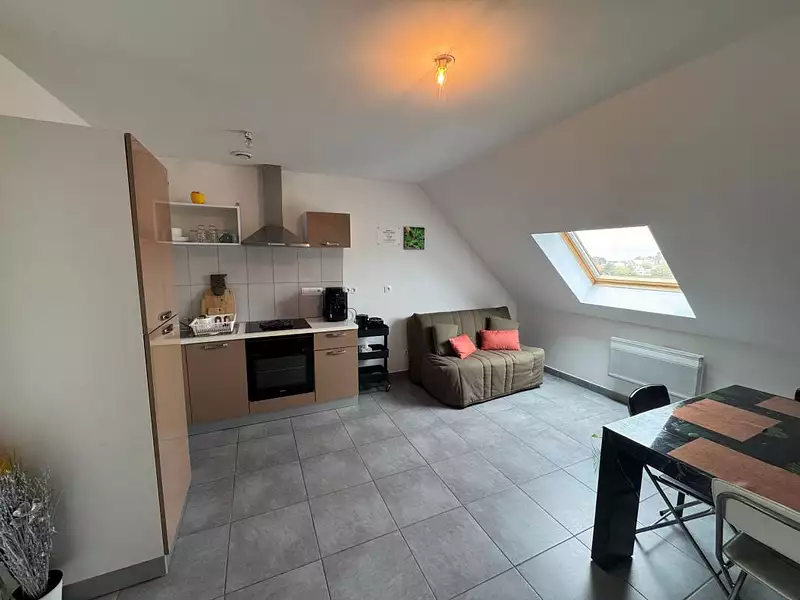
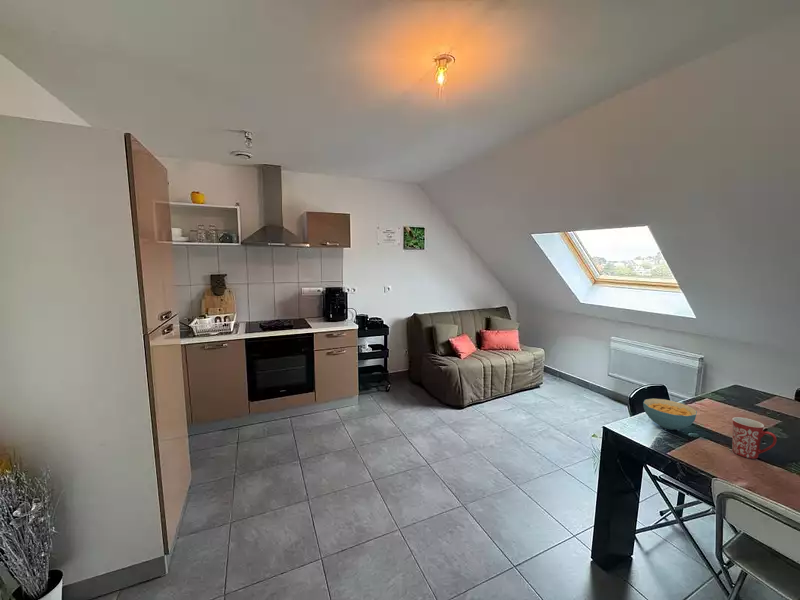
+ mug [731,416,778,460]
+ cereal bowl [642,398,698,431]
